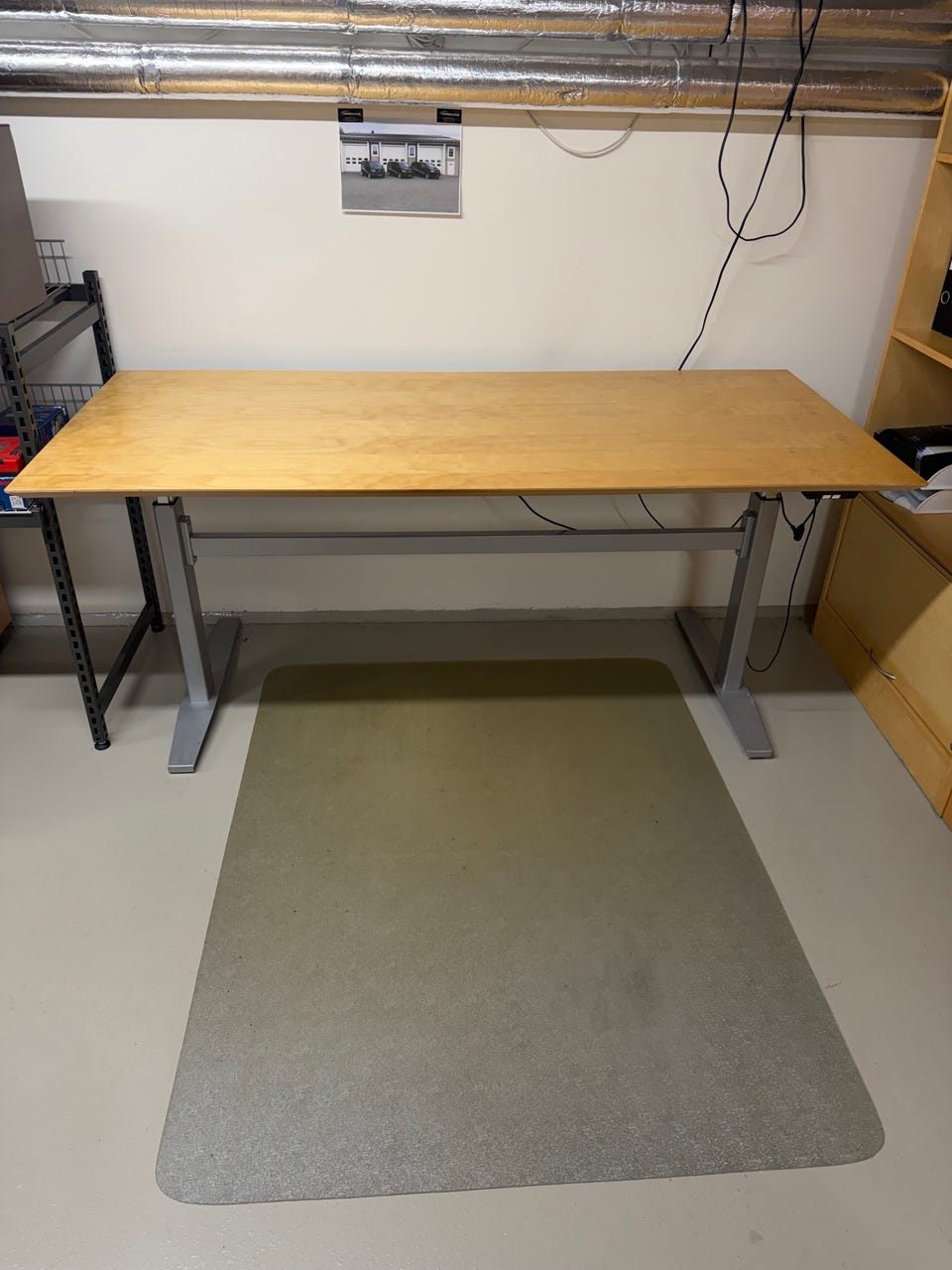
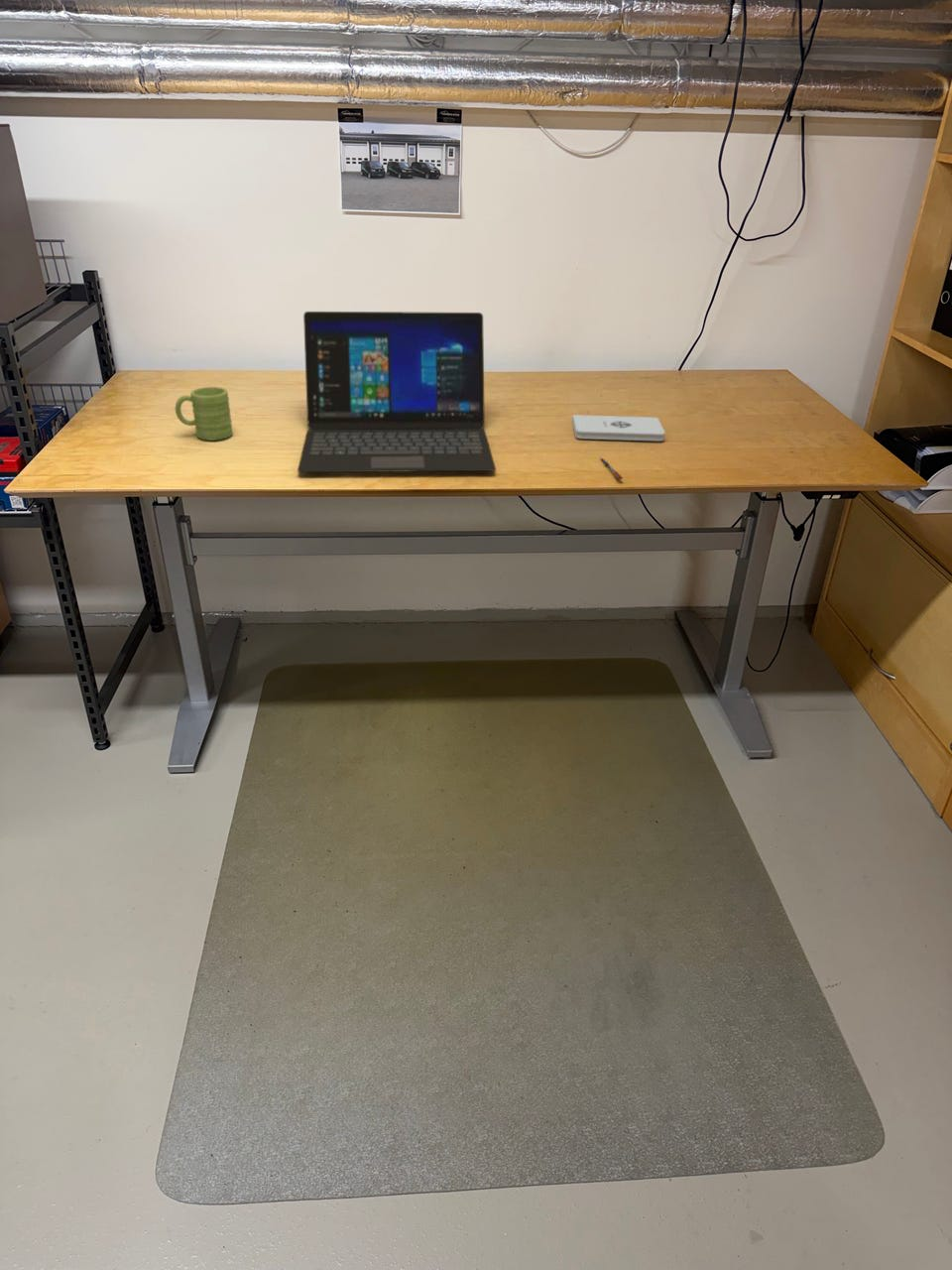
+ mug [175,386,234,442]
+ pen [599,456,624,480]
+ laptop [297,311,497,473]
+ notepad [571,414,666,442]
